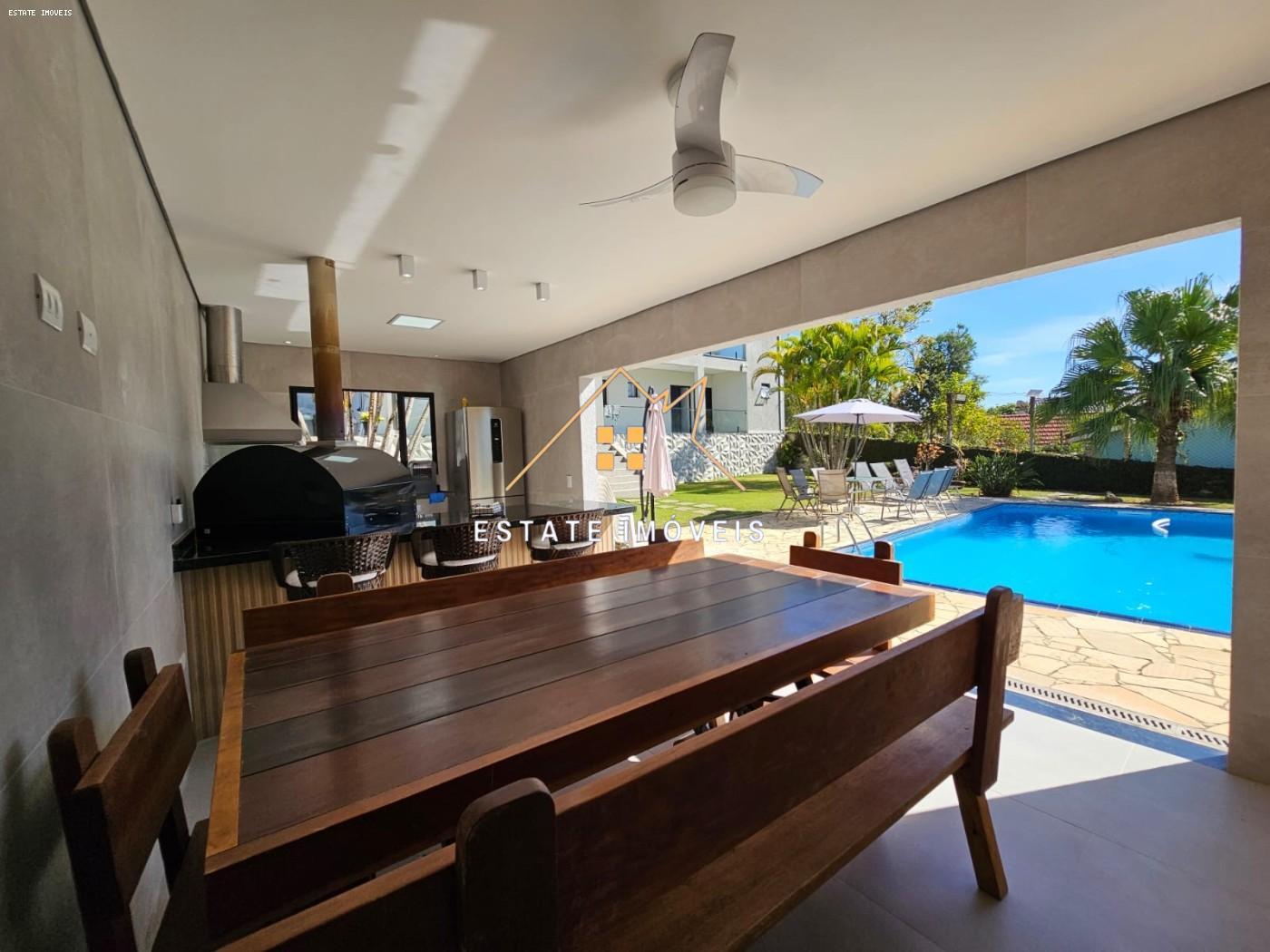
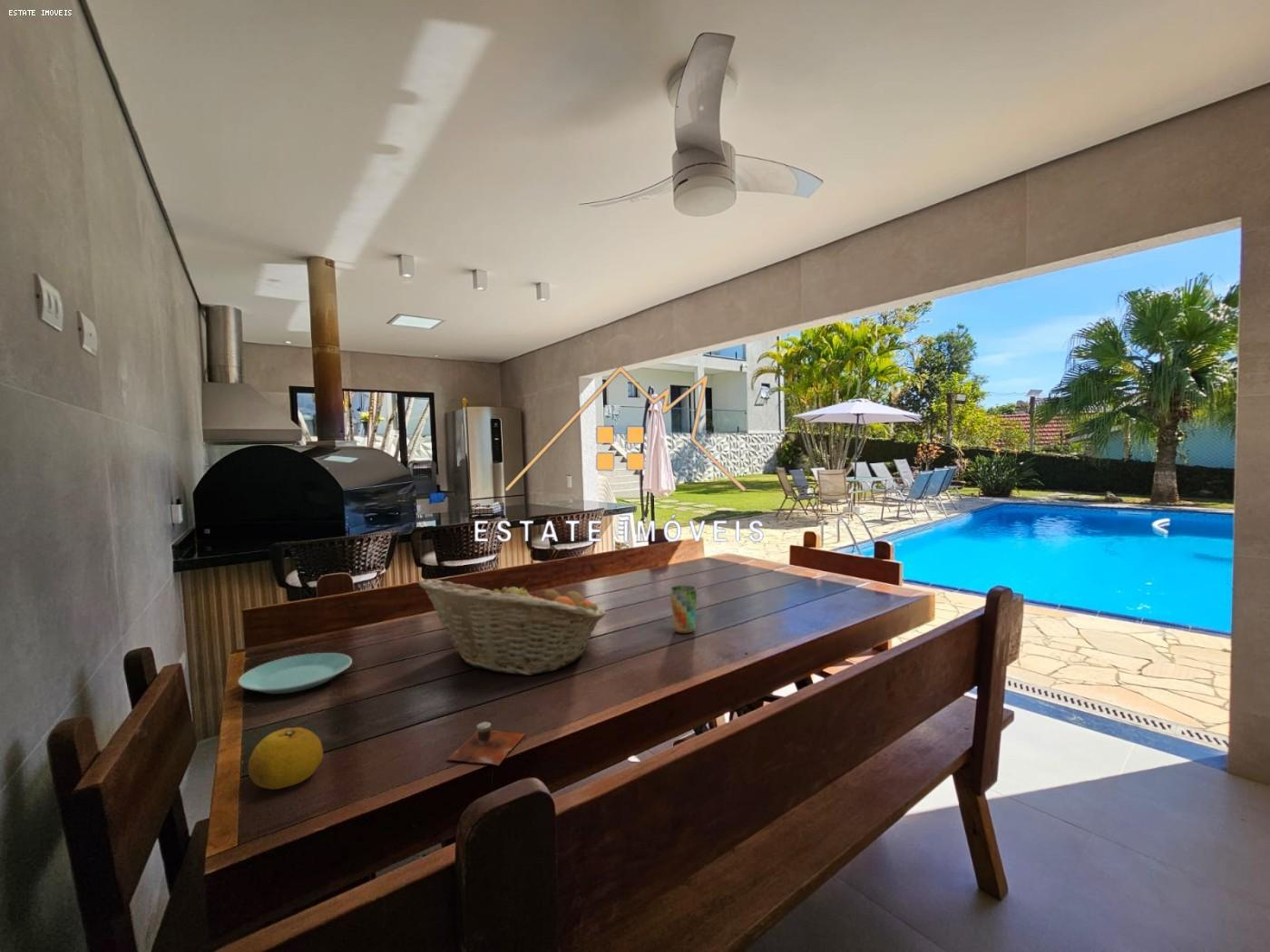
+ cup [446,721,526,766]
+ fruit basket [418,577,607,676]
+ cup [669,585,698,634]
+ fruit [248,726,324,790]
+ plate [237,652,353,695]
